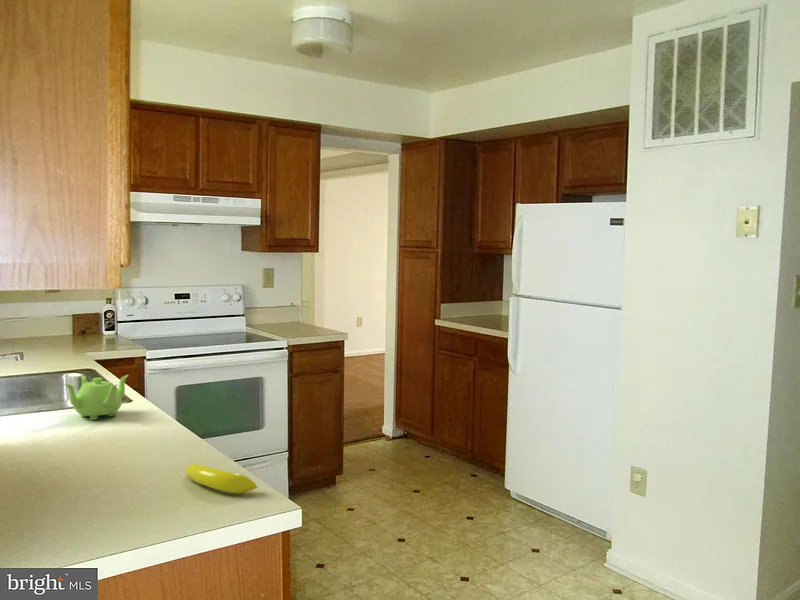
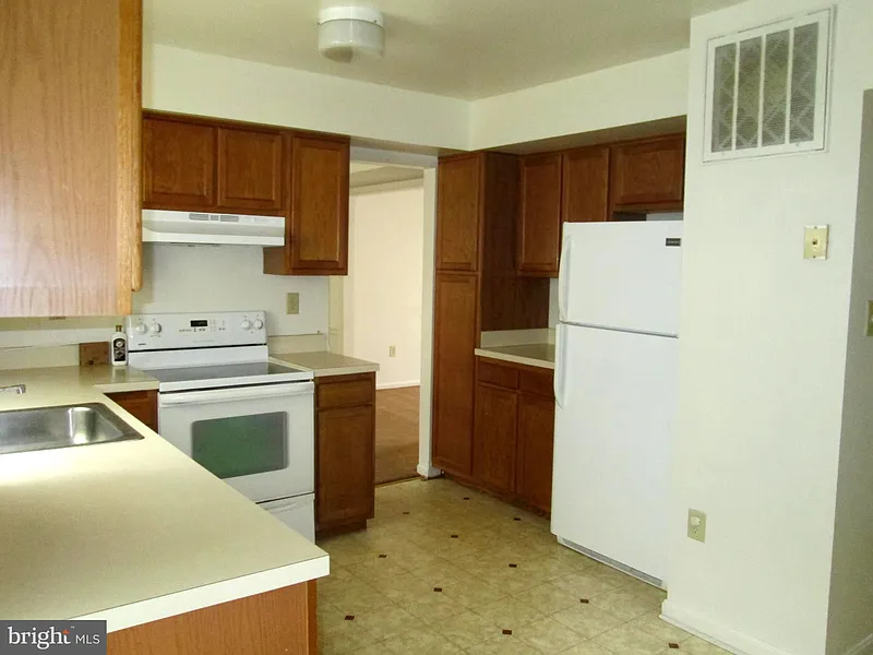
- banana [185,463,258,494]
- teapot [63,374,130,421]
